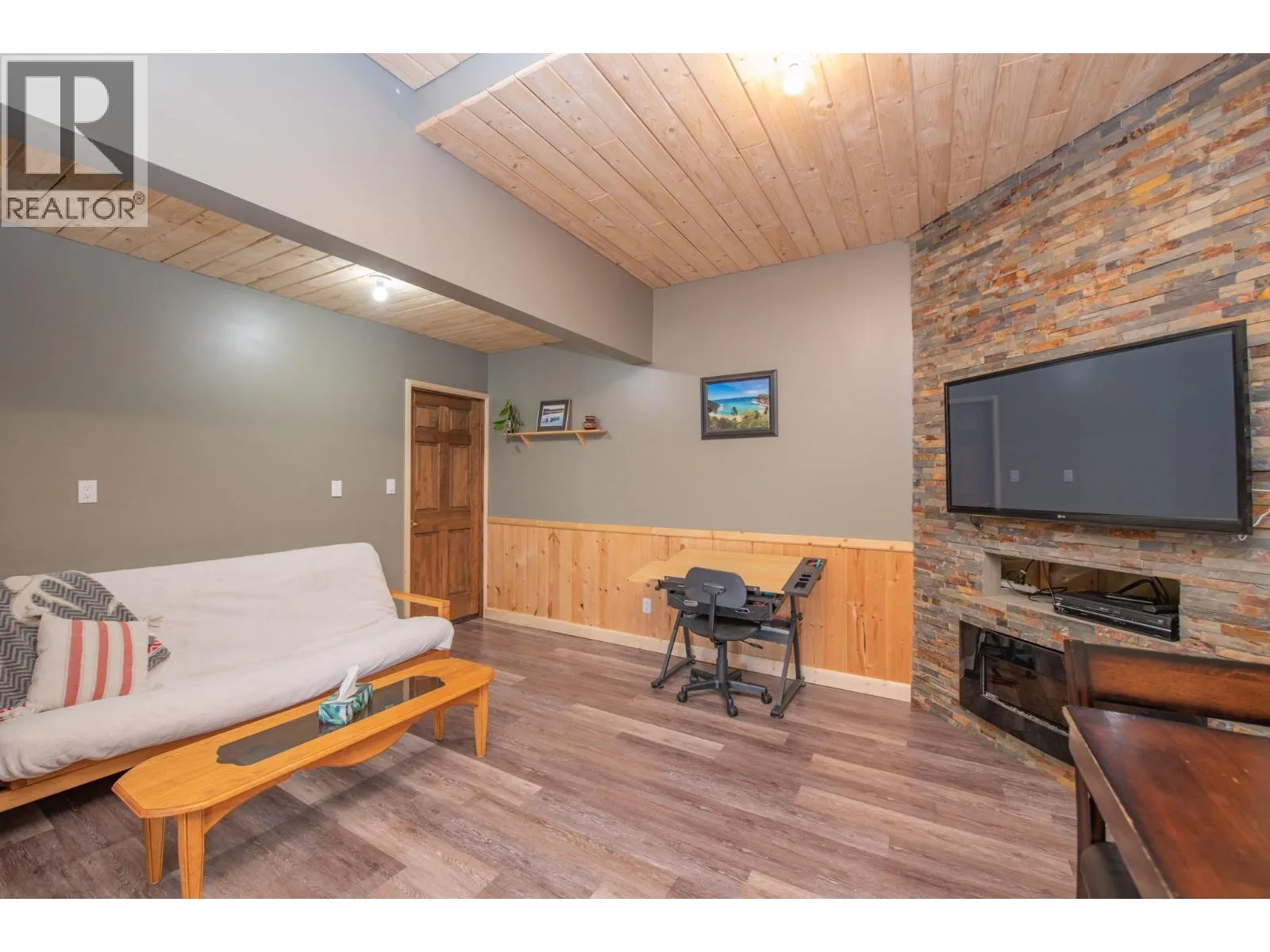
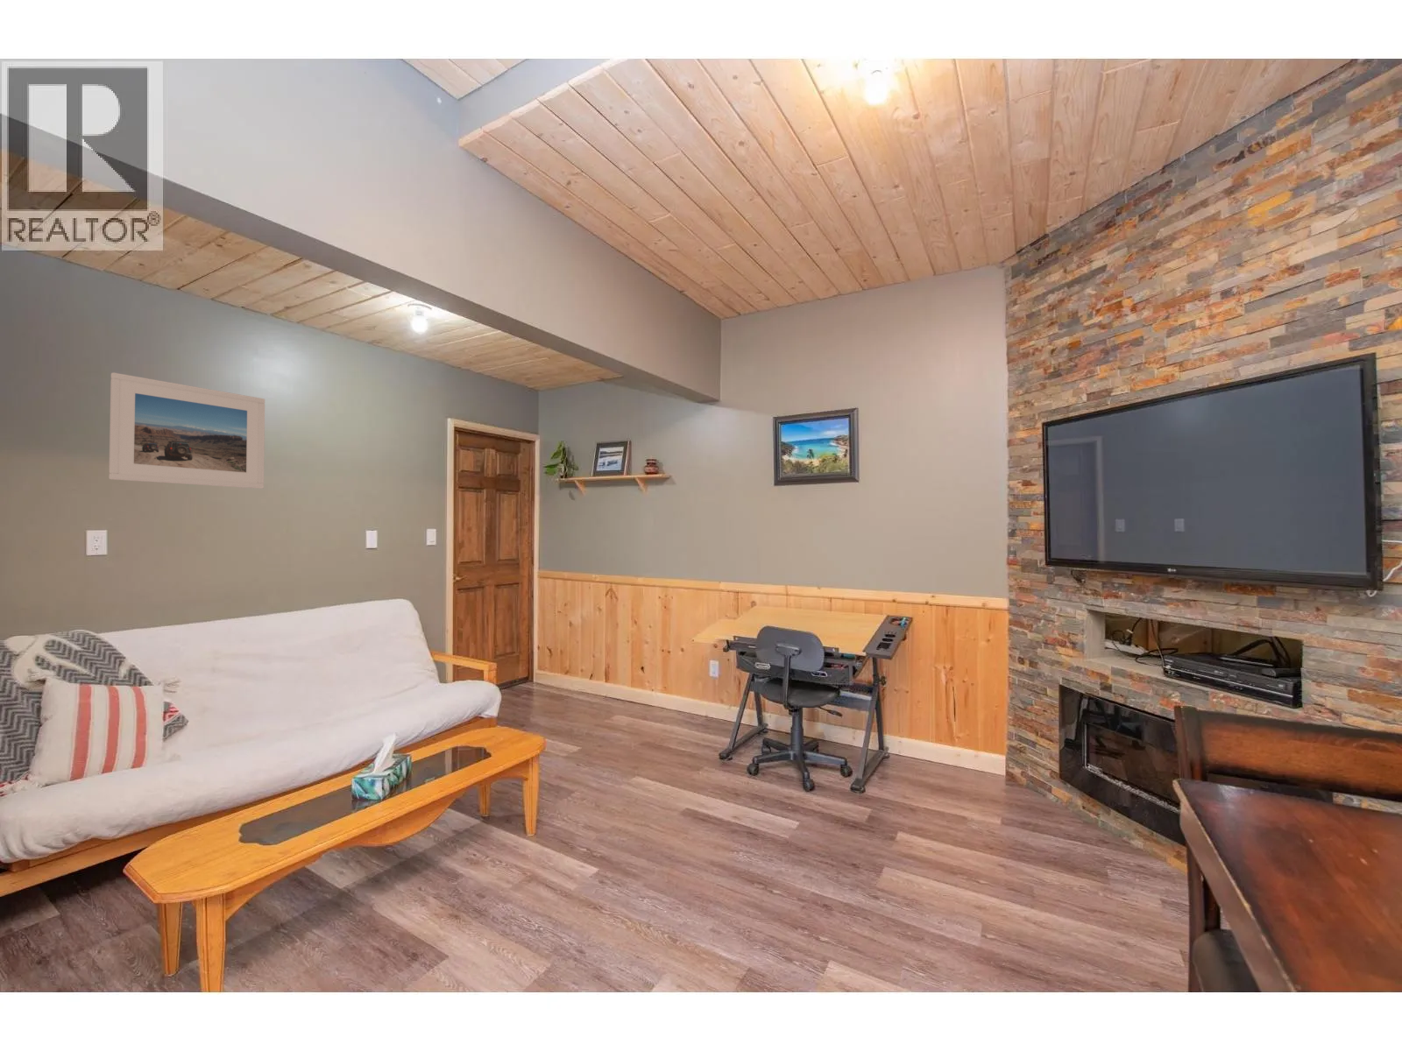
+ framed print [108,371,266,489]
